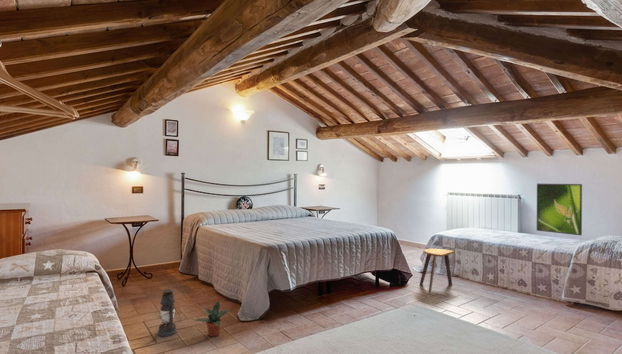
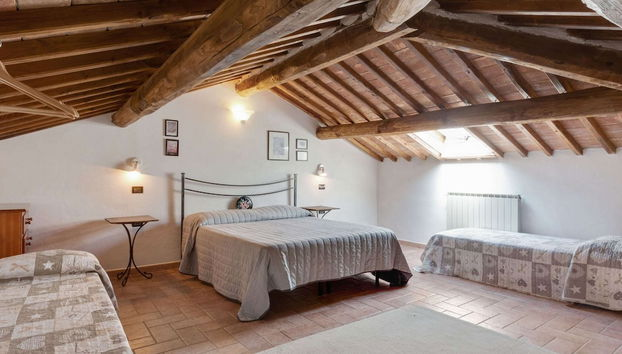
- lantern [156,288,182,337]
- potted plant [193,300,230,337]
- stool [419,248,455,294]
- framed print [536,183,583,236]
